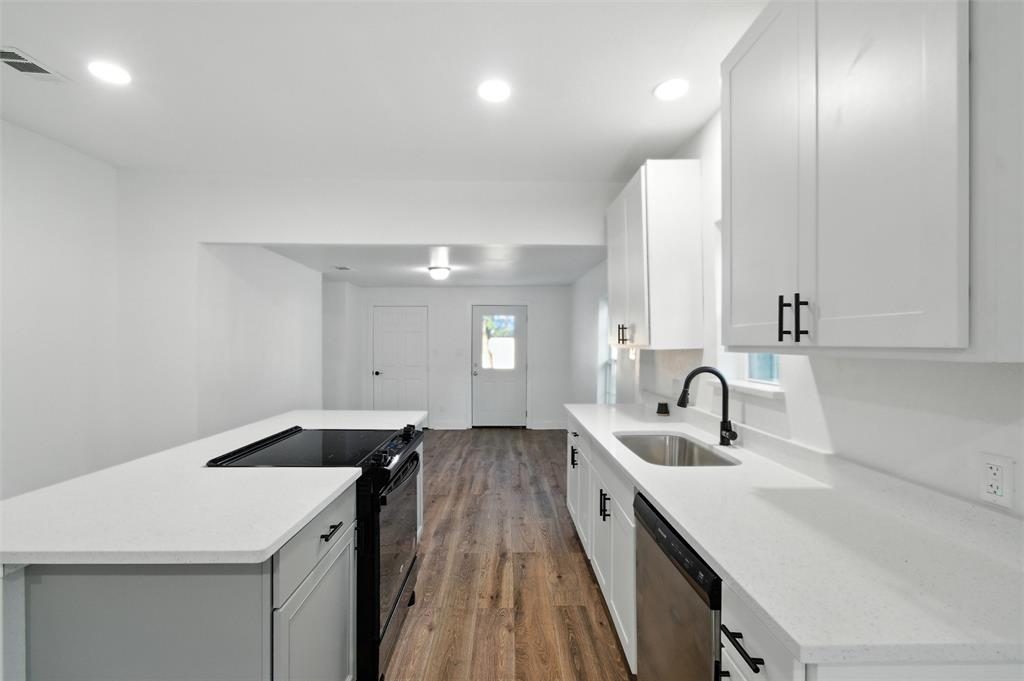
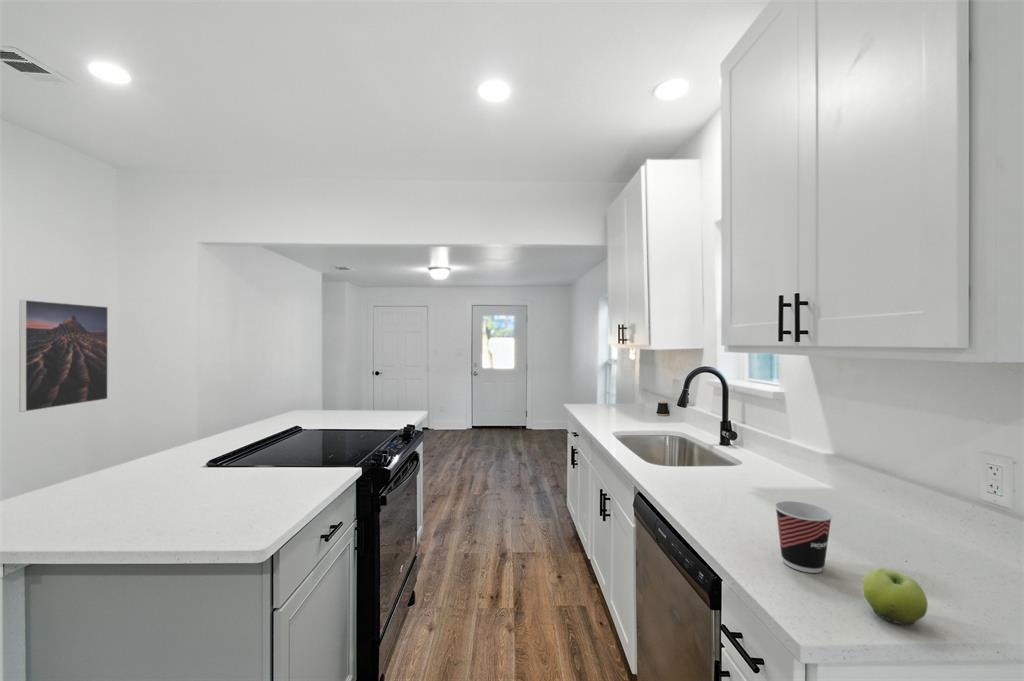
+ fruit [862,567,928,626]
+ cup [774,500,834,574]
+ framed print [18,299,109,413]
